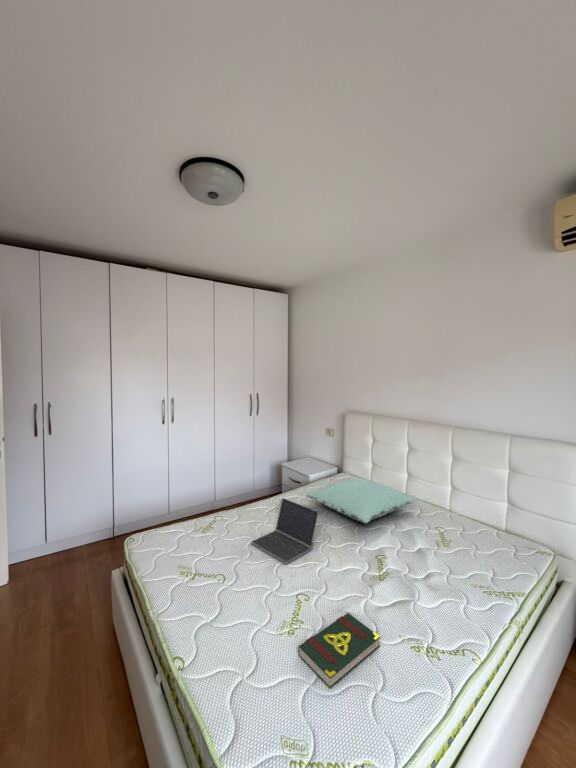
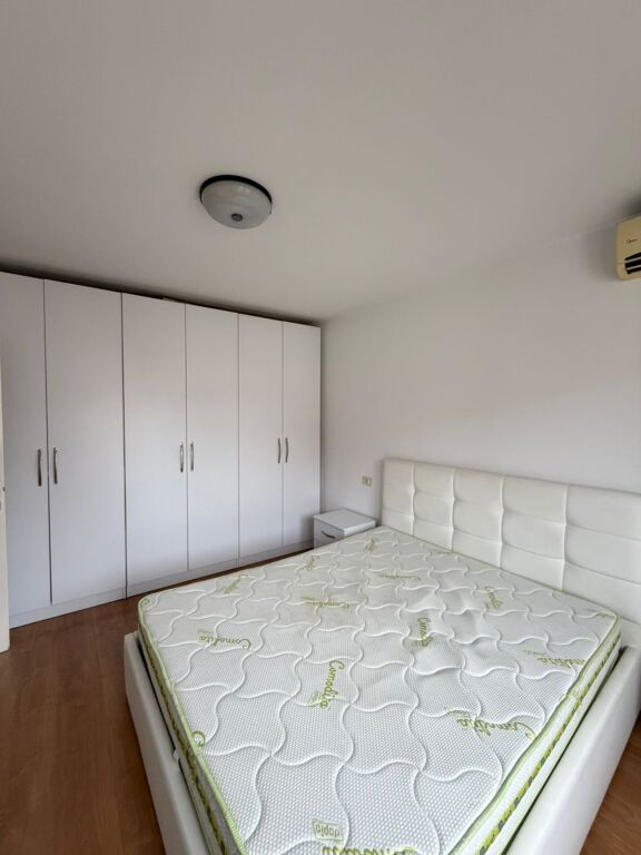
- pillow [306,477,418,524]
- laptop computer [250,497,319,565]
- book [297,612,381,690]
